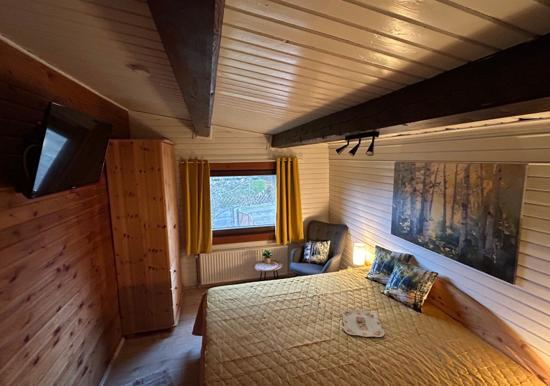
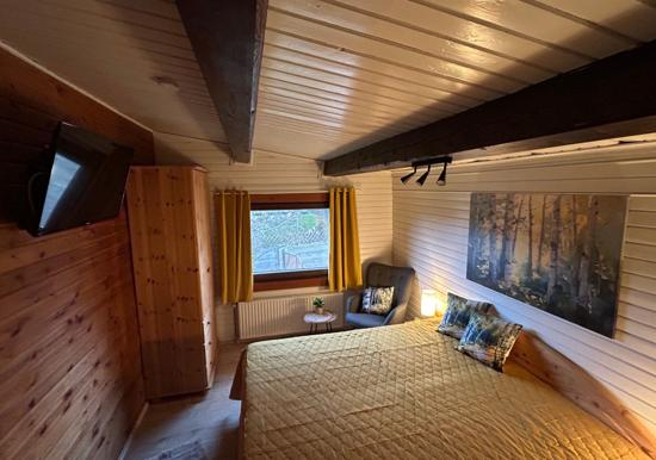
- serving tray [340,308,386,338]
